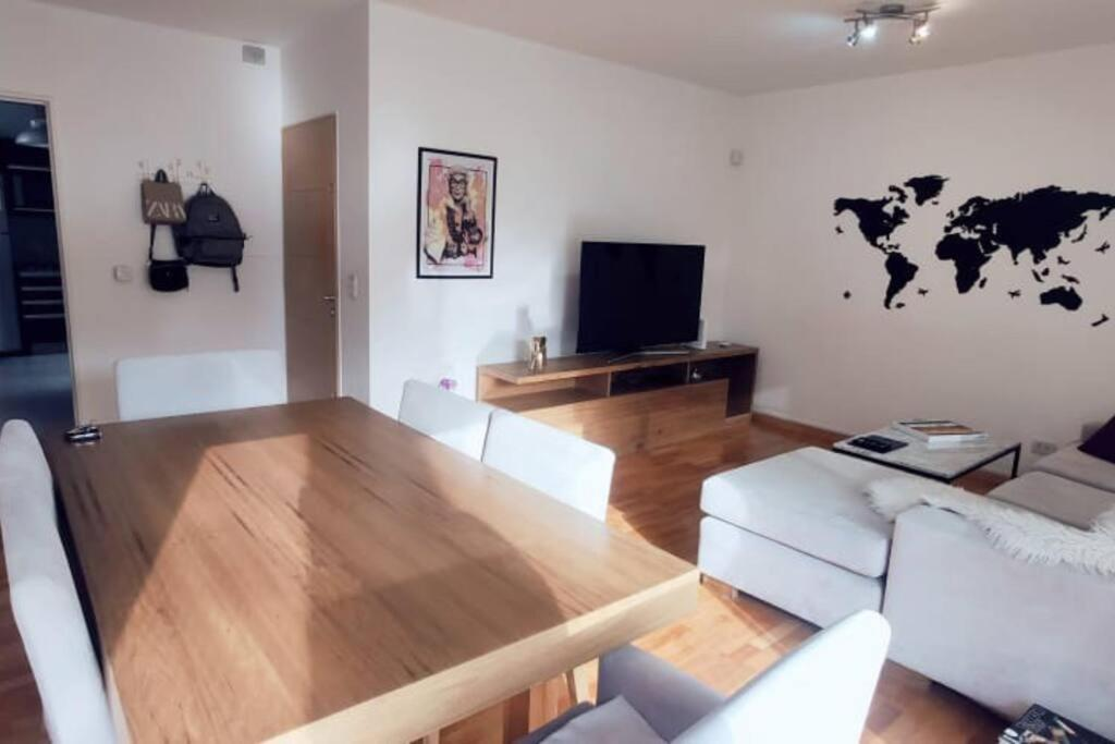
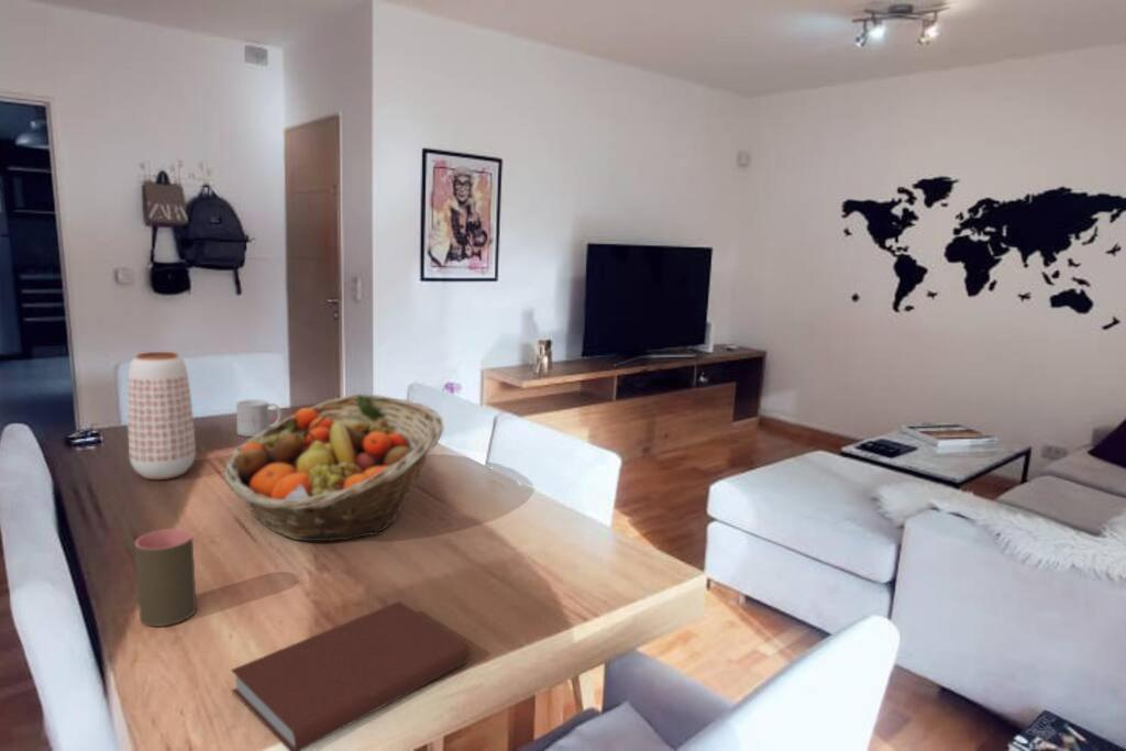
+ cup [134,528,198,628]
+ fruit basket [223,393,444,542]
+ planter [126,351,197,481]
+ mug [235,398,282,438]
+ book [230,600,471,751]
